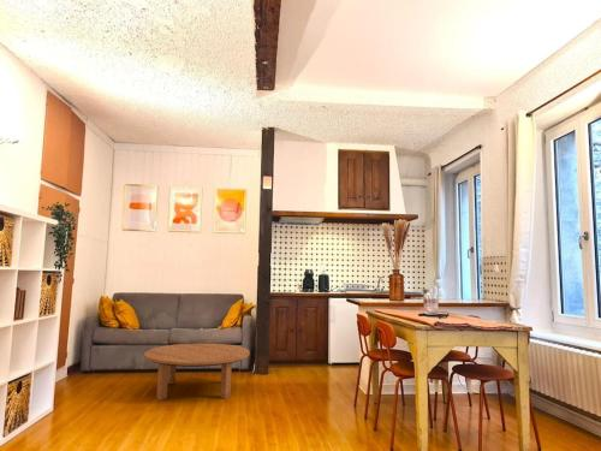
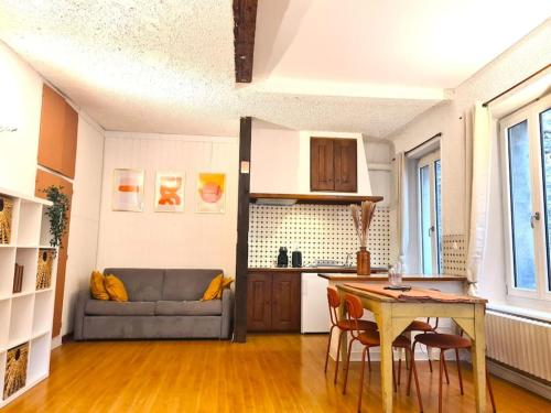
- coffee table [143,343,251,402]
